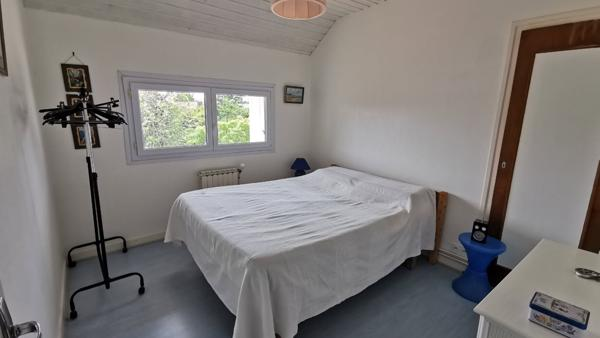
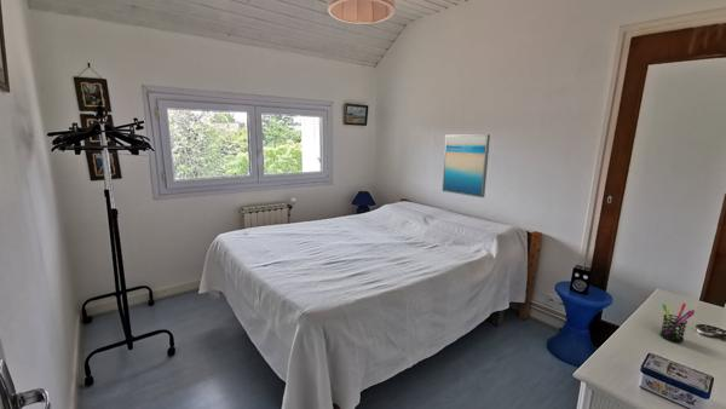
+ pen holder [659,303,696,344]
+ wall art [442,133,491,198]
